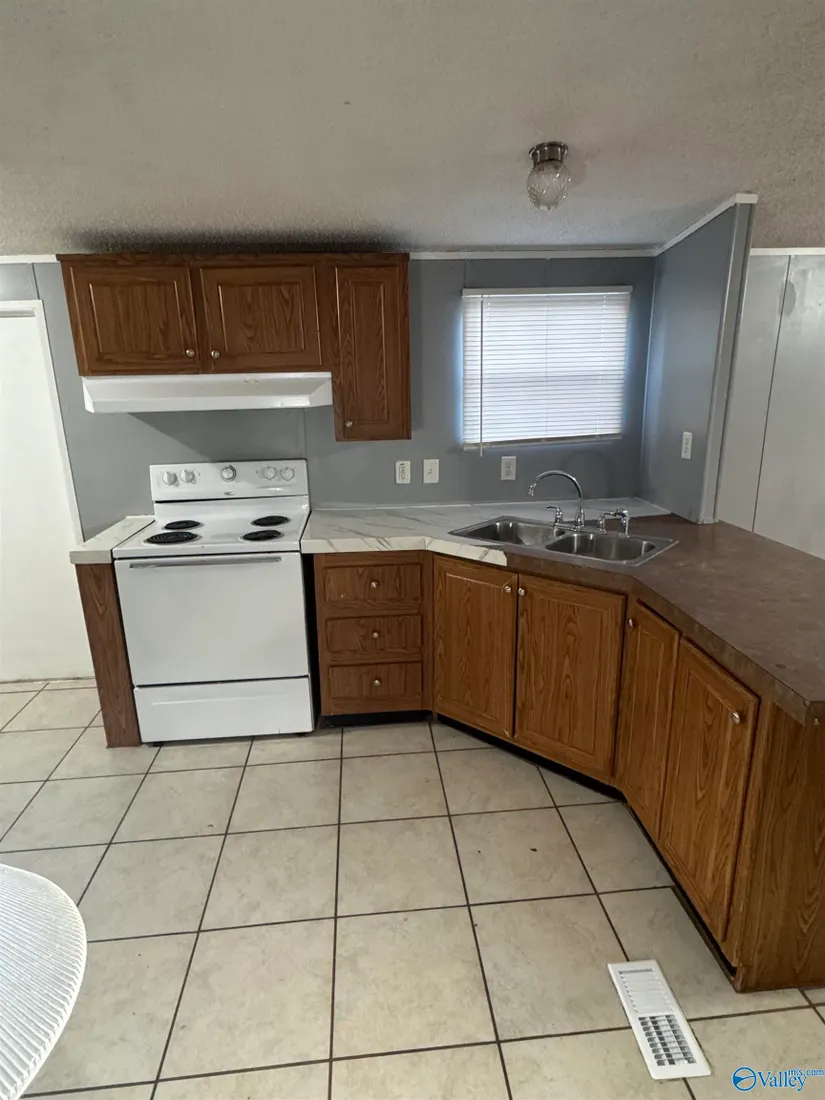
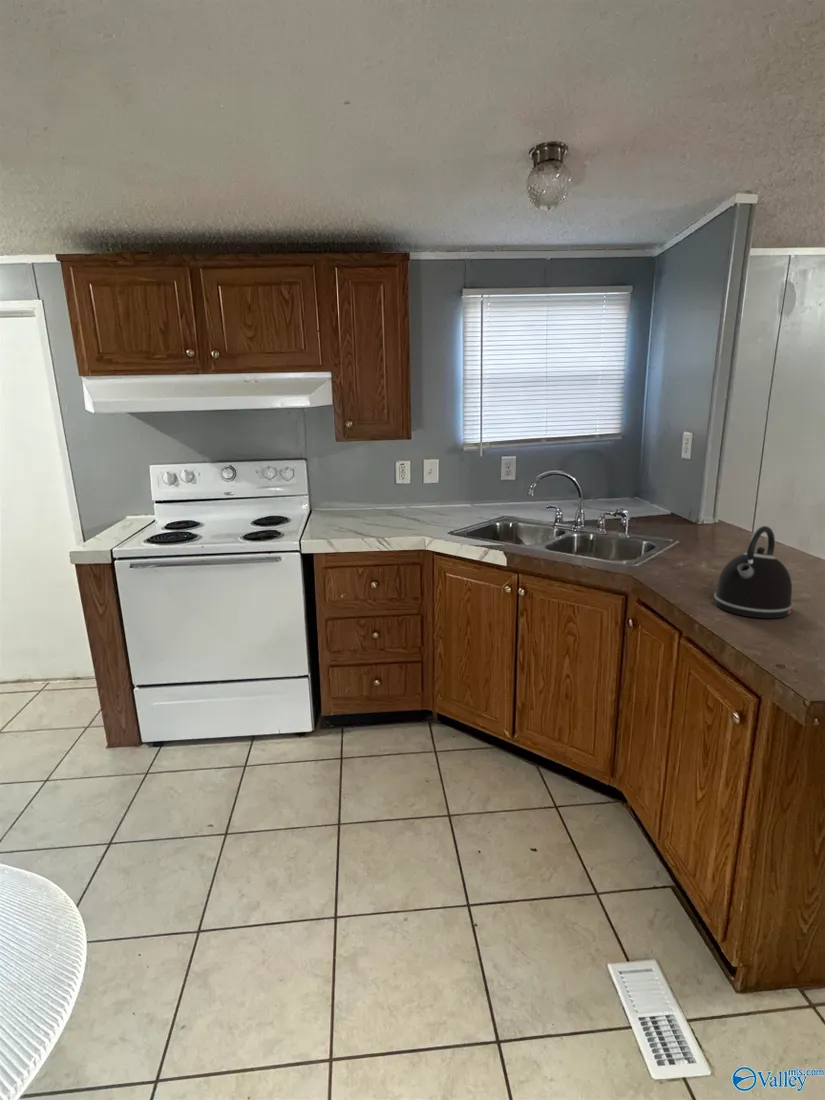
+ kettle [713,525,794,619]
